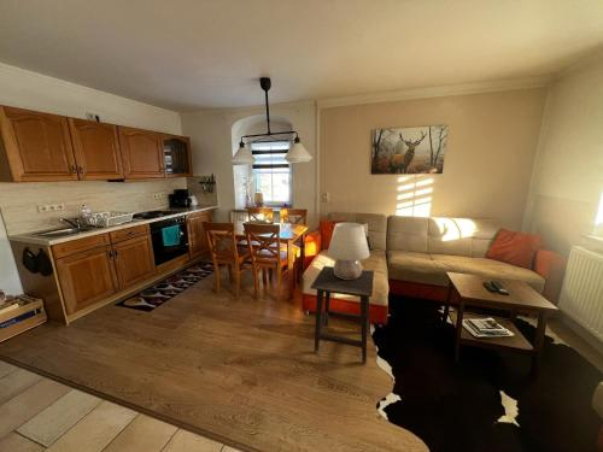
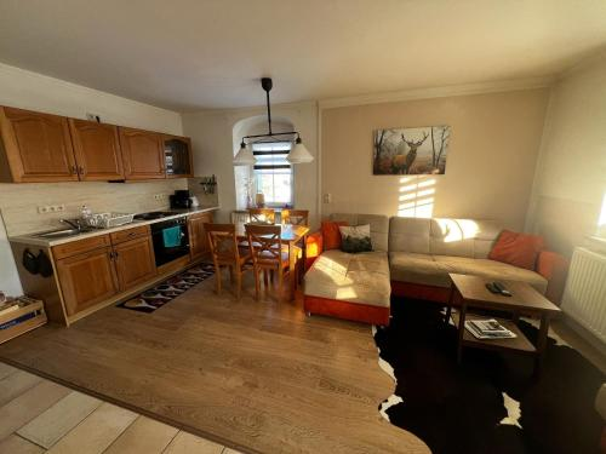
- table lamp [327,222,371,280]
- side table [309,265,375,365]
